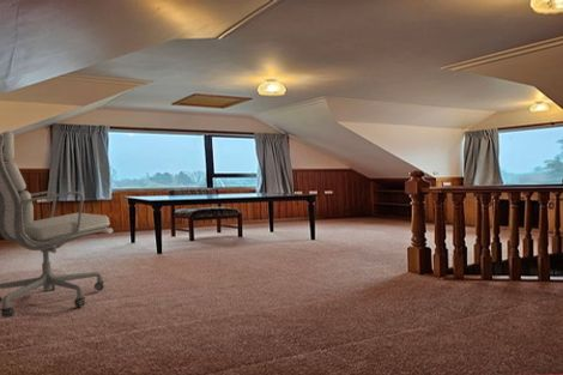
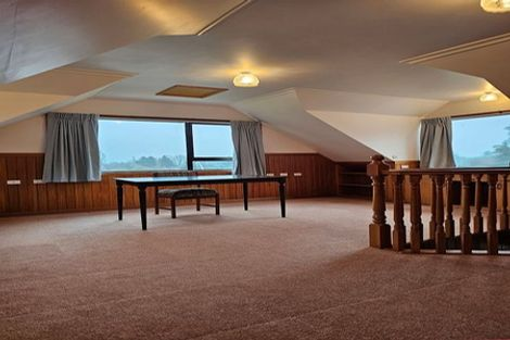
- office chair [0,131,114,319]
